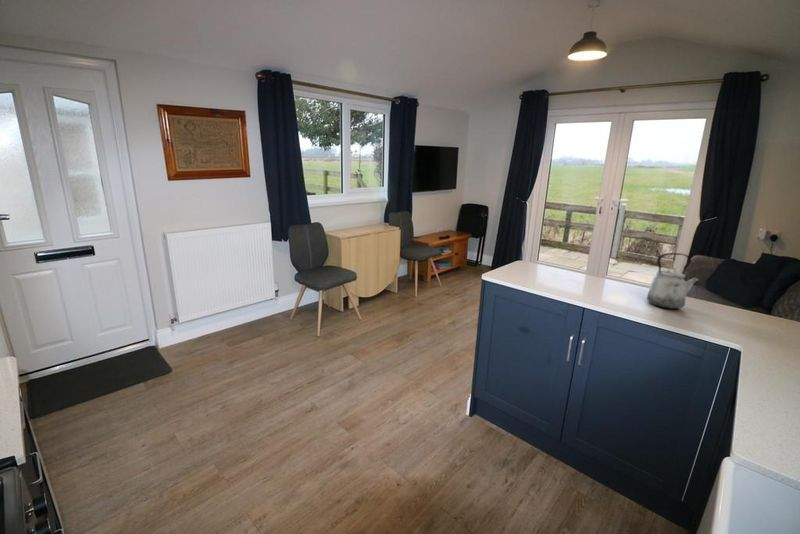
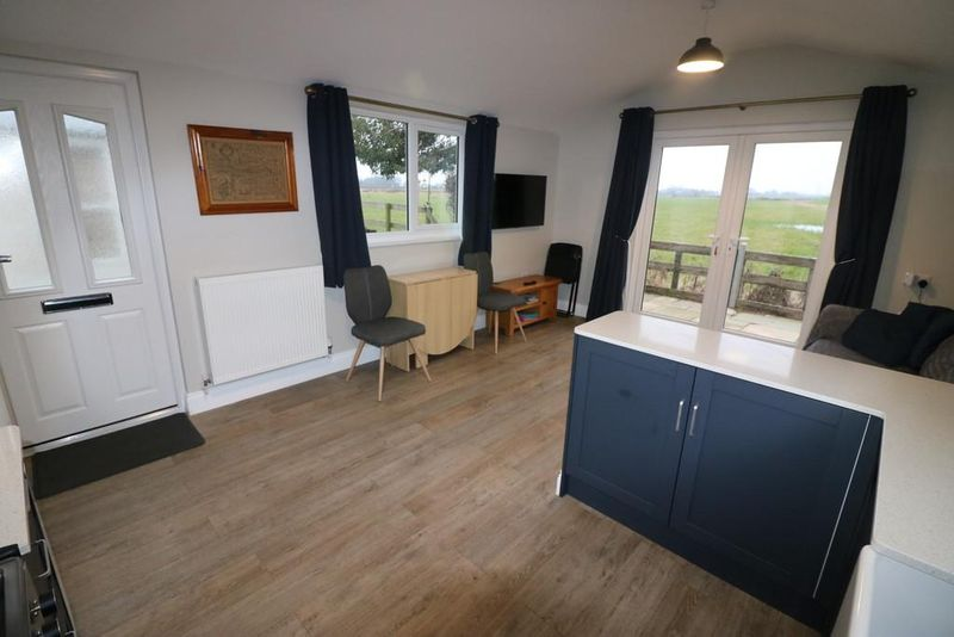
- kettle [646,252,700,310]
